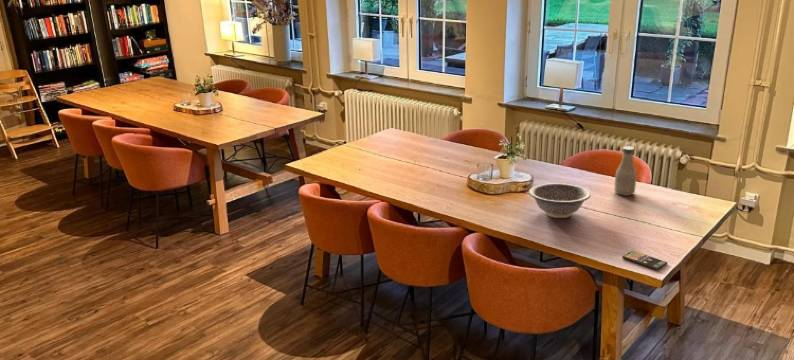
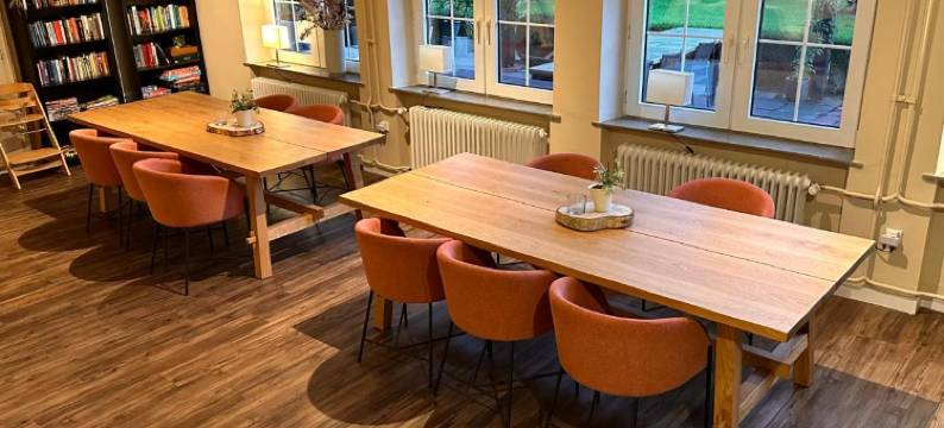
- bottle [613,145,637,197]
- smartphone [621,250,668,271]
- decorative bowl [528,182,592,219]
